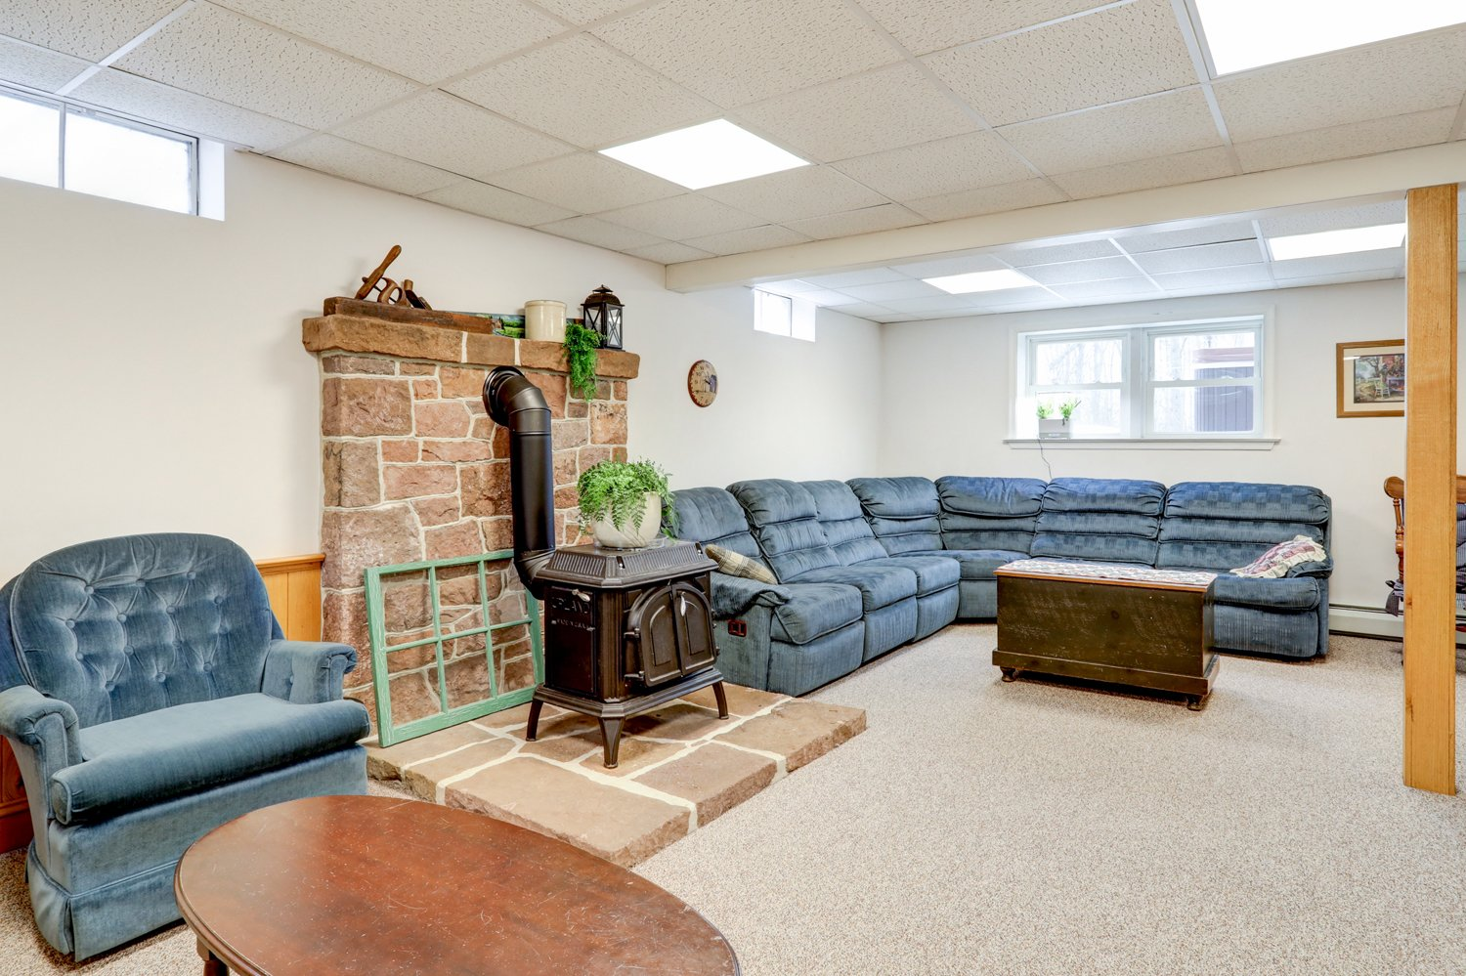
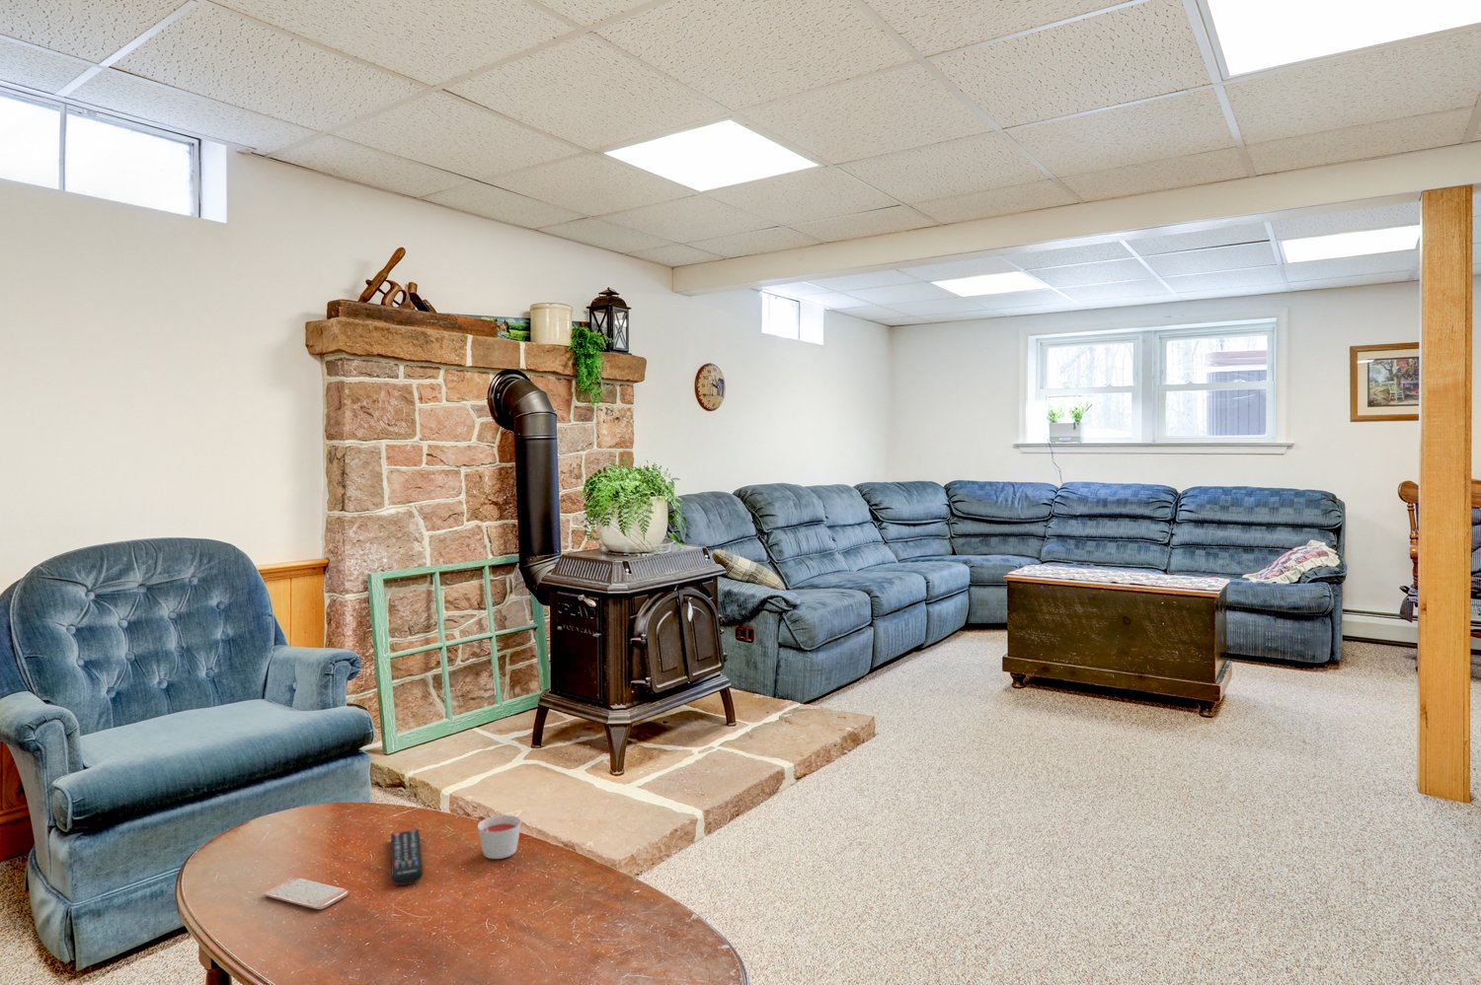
+ smartphone [264,876,350,910]
+ remote control [390,828,424,886]
+ candle [476,815,523,860]
